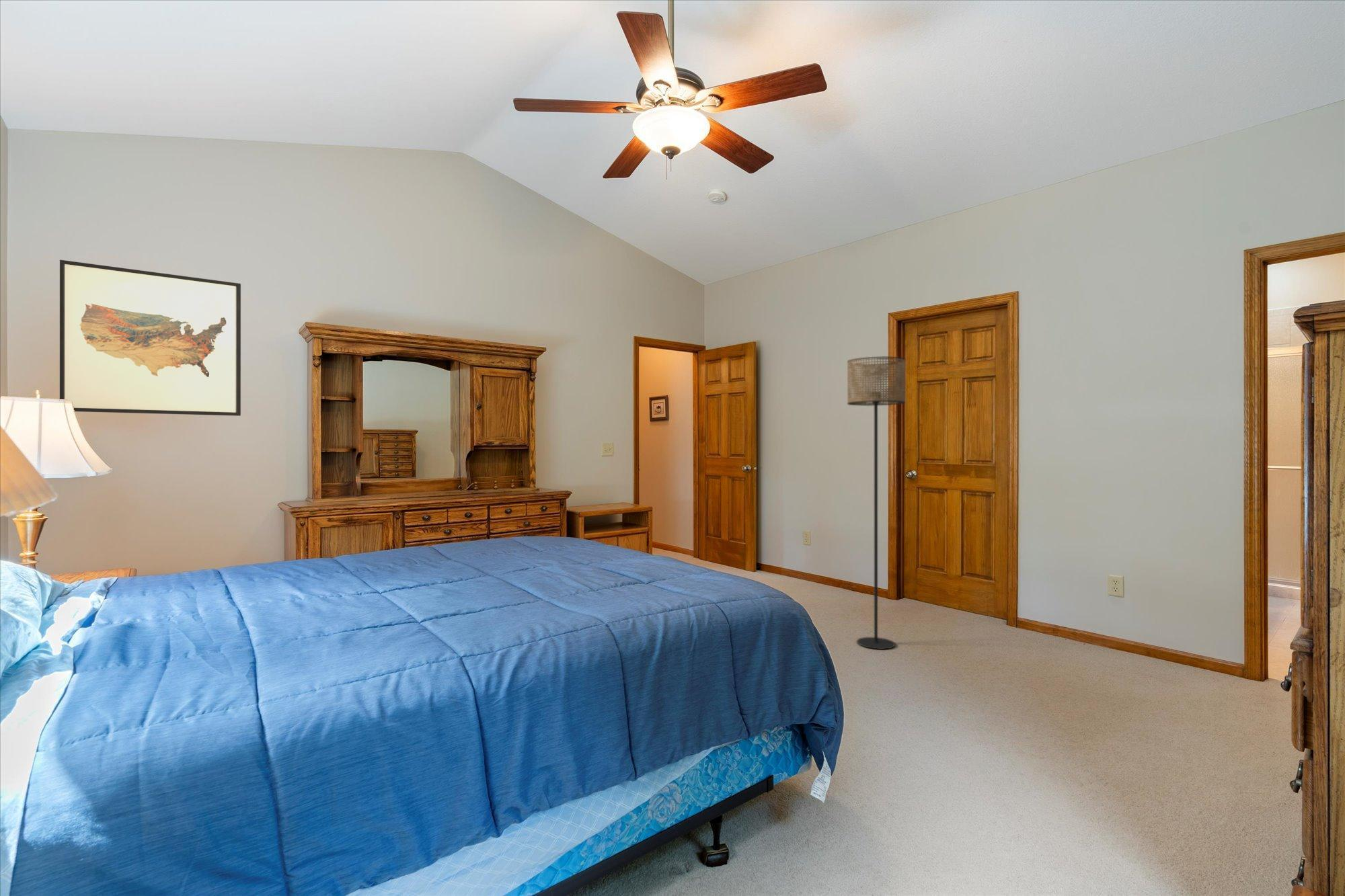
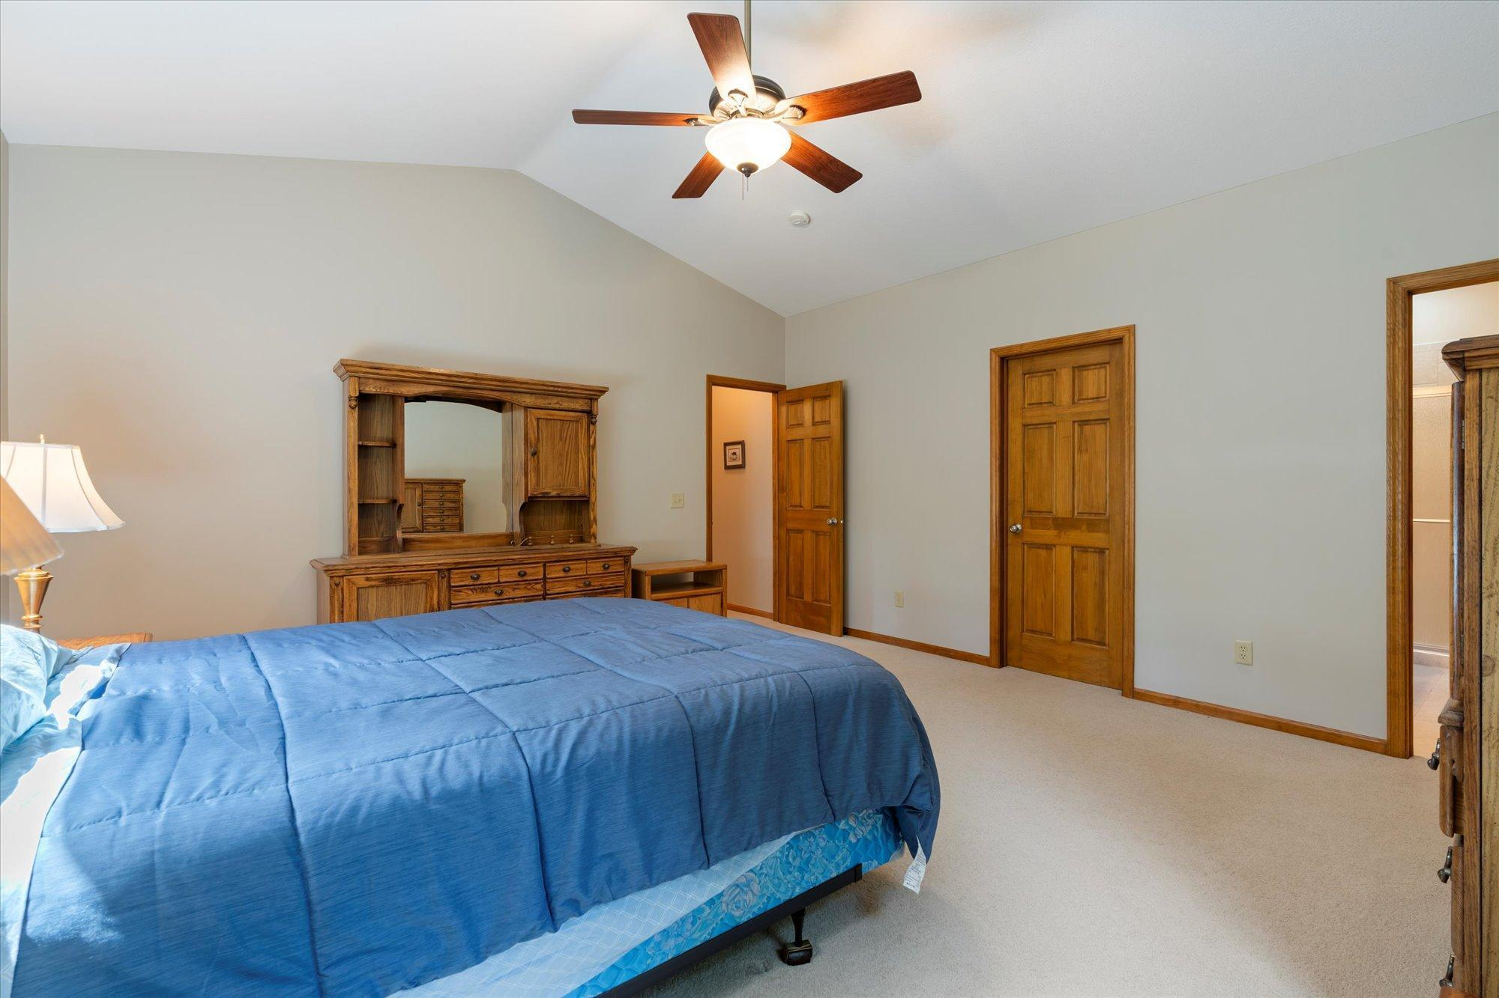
- floor lamp [847,356,906,650]
- wall art [59,259,241,417]
